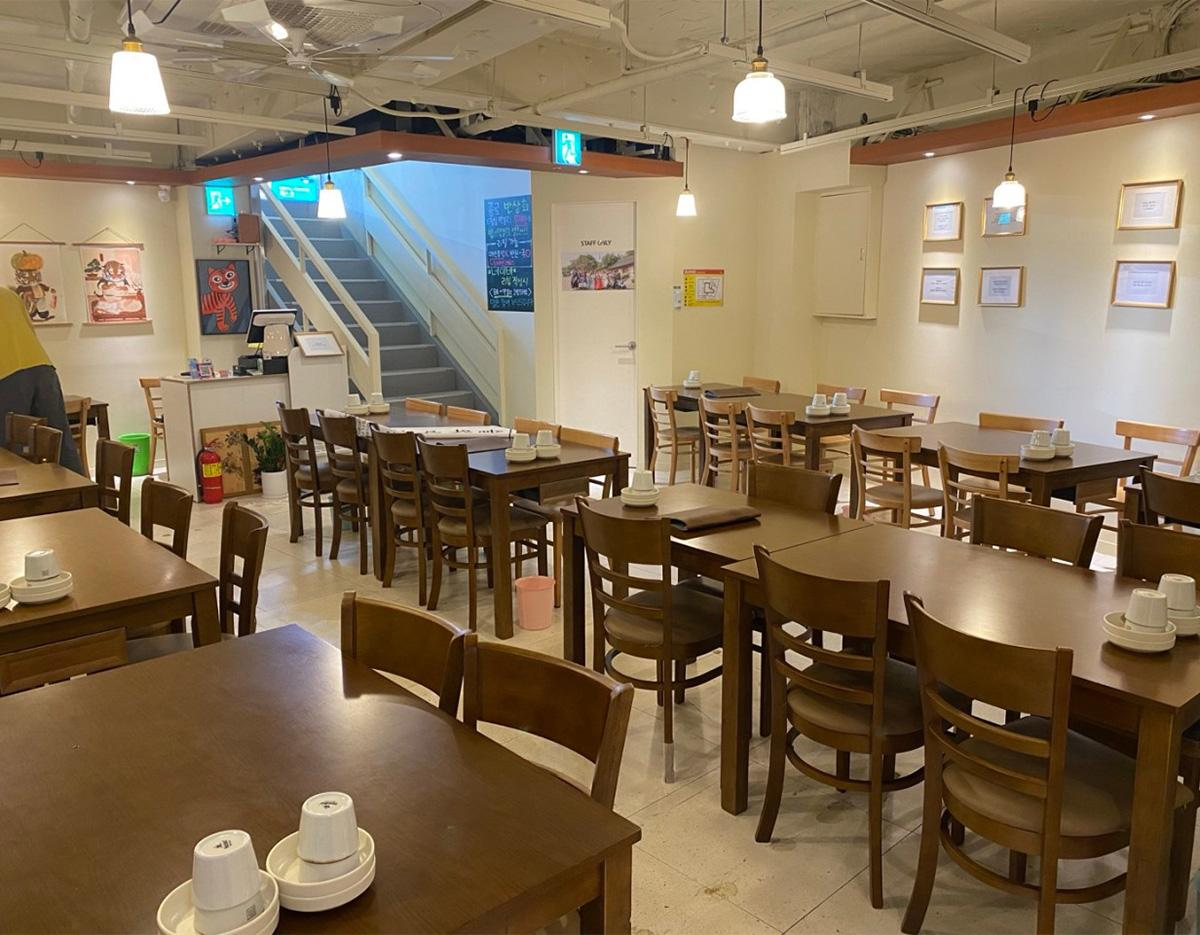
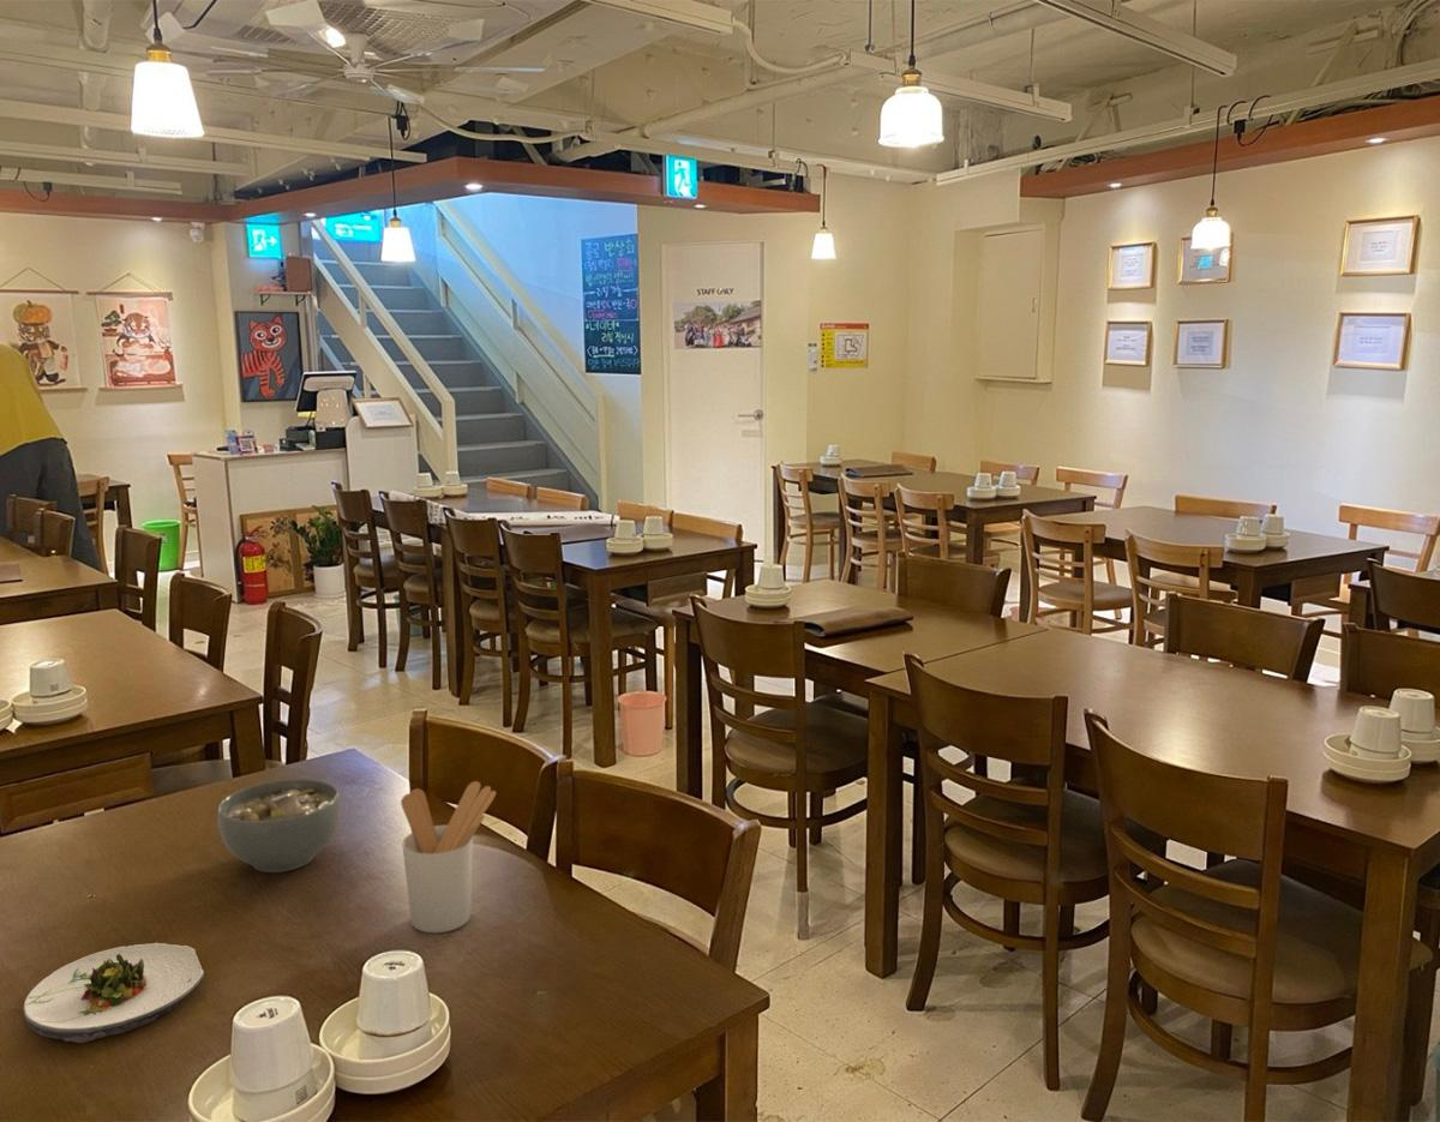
+ soup bowl [216,778,342,874]
+ salad plate [22,942,205,1044]
+ utensil holder [400,780,497,934]
